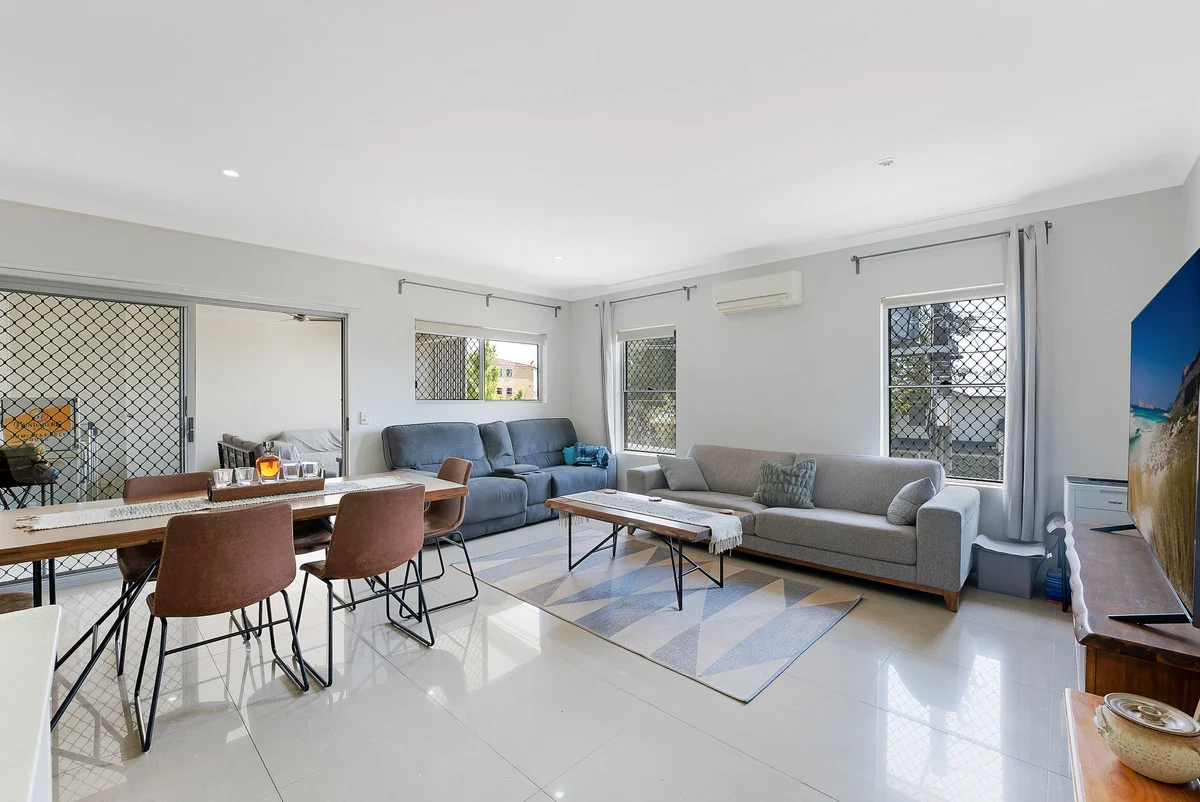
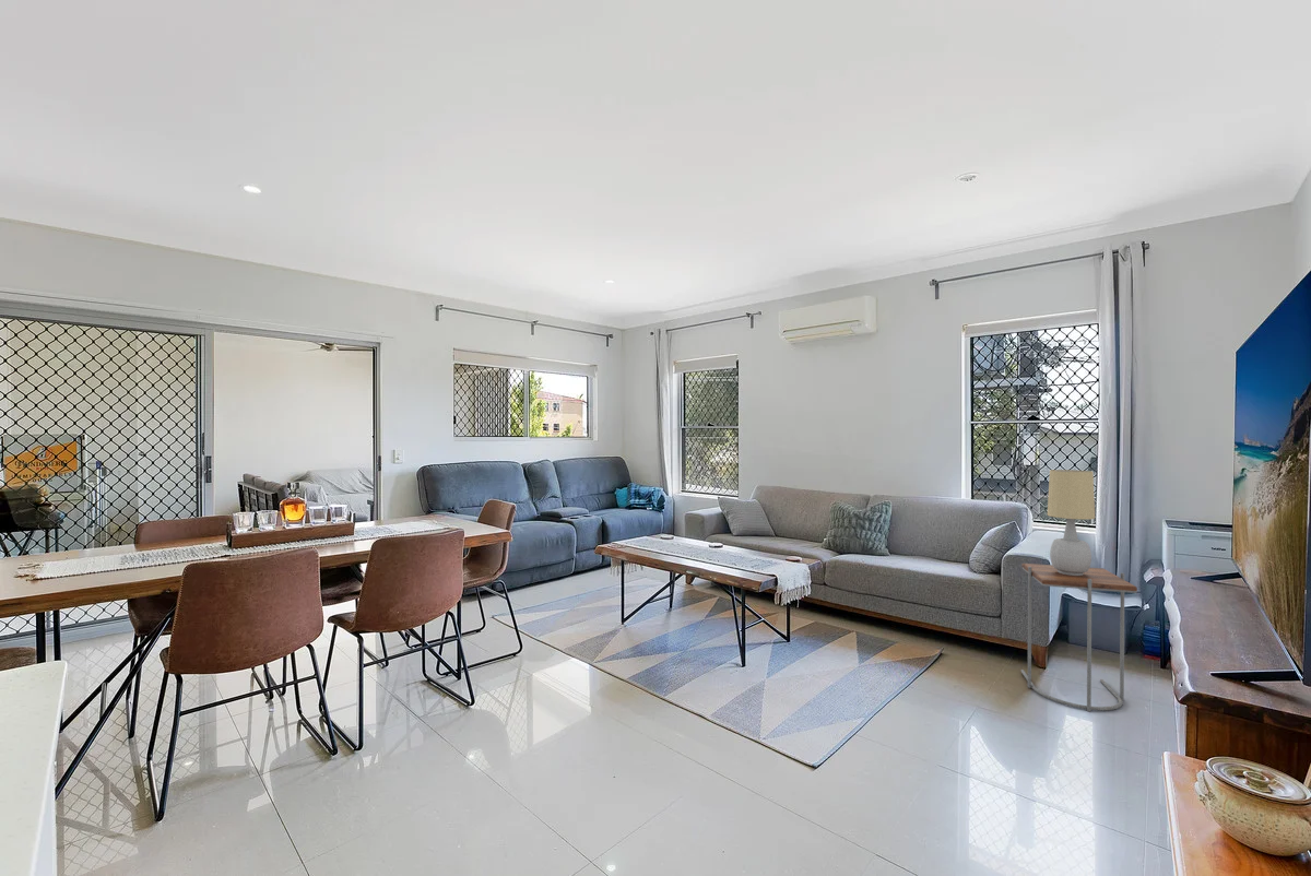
+ side table [1020,563,1138,712]
+ table lamp [1047,469,1096,576]
